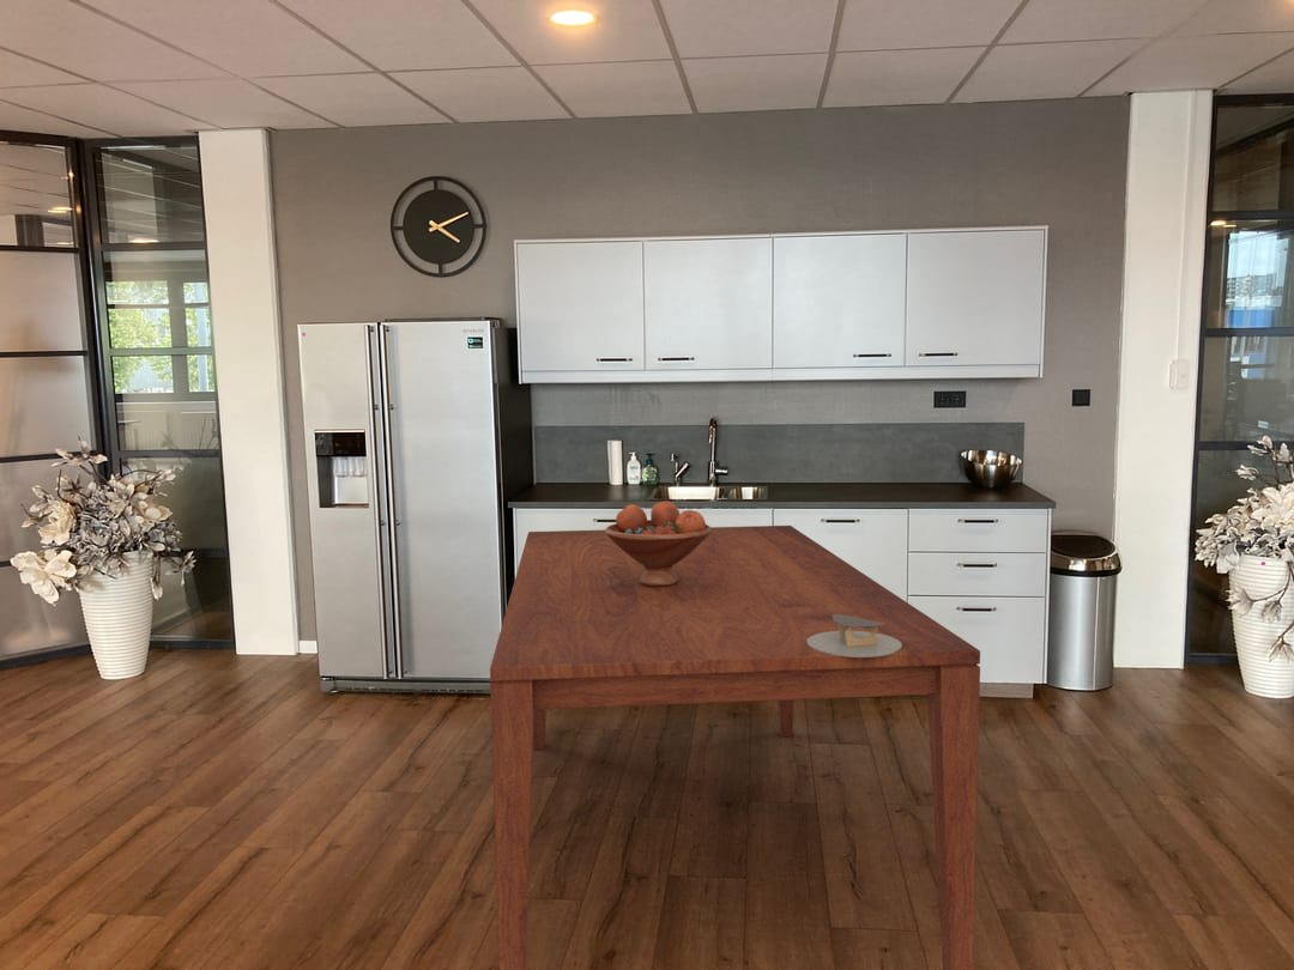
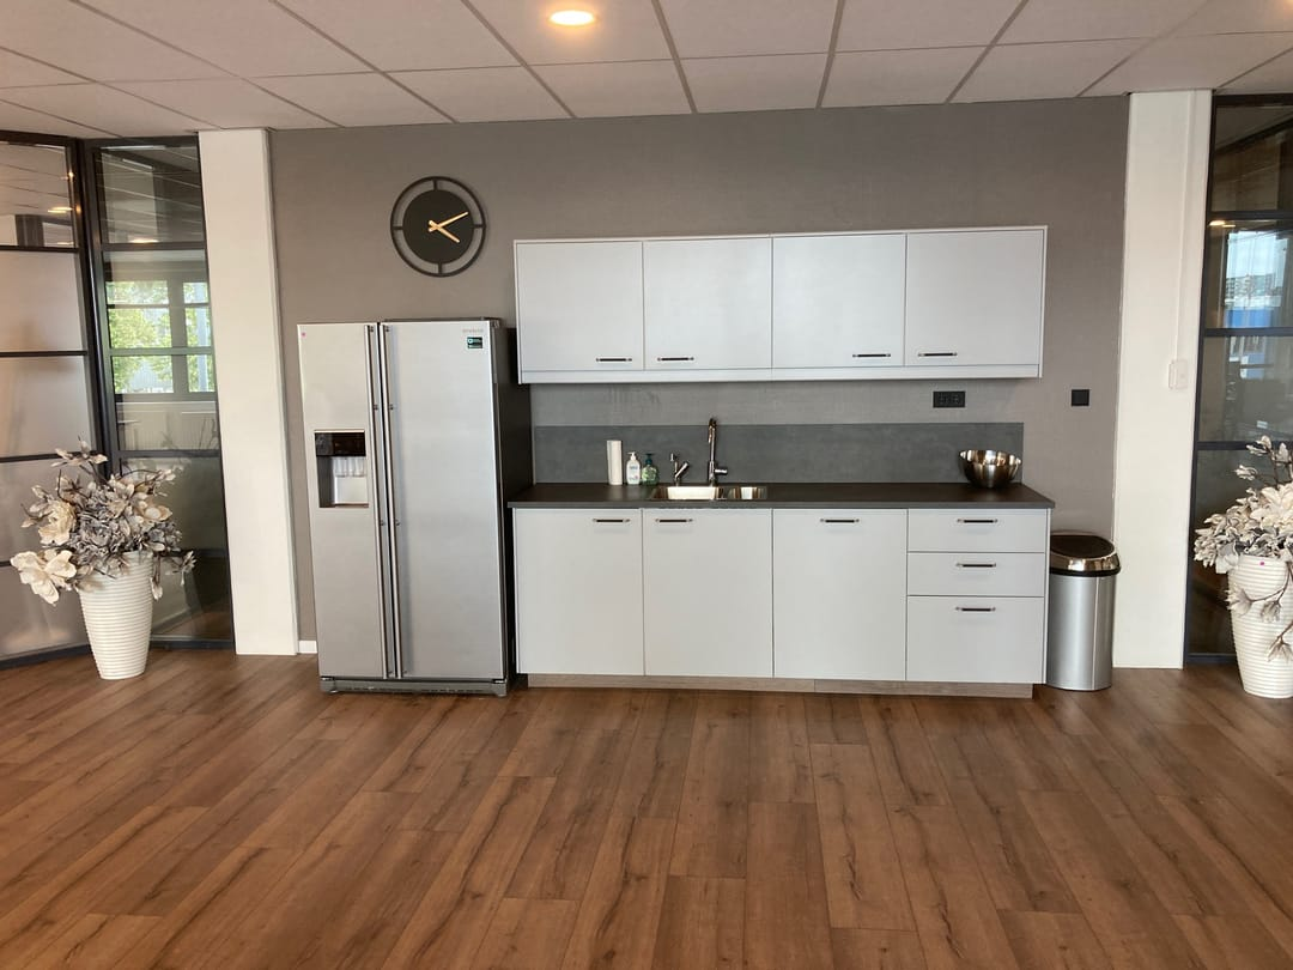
- dining table [489,525,981,970]
- napkin holder [806,614,902,657]
- fruit bowl [604,501,712,587]
